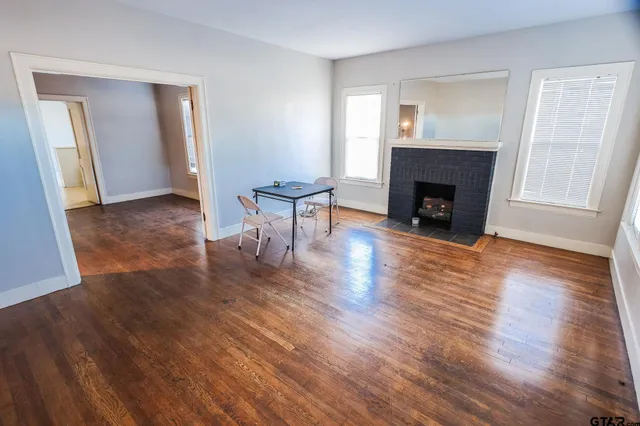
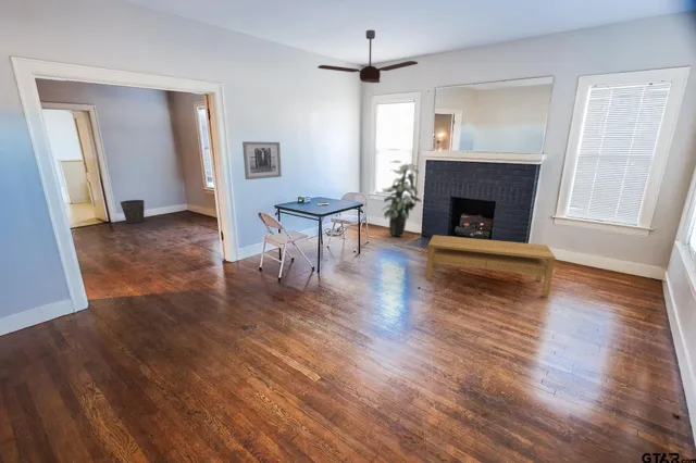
+ waste bin [120,199,145,224]
+ ceiling fan [316,29,419,84]
+ wall art [241,140,283,180]
+ indoor plant [381,160,423,238]
+ coffee table [425,234,557,298]
